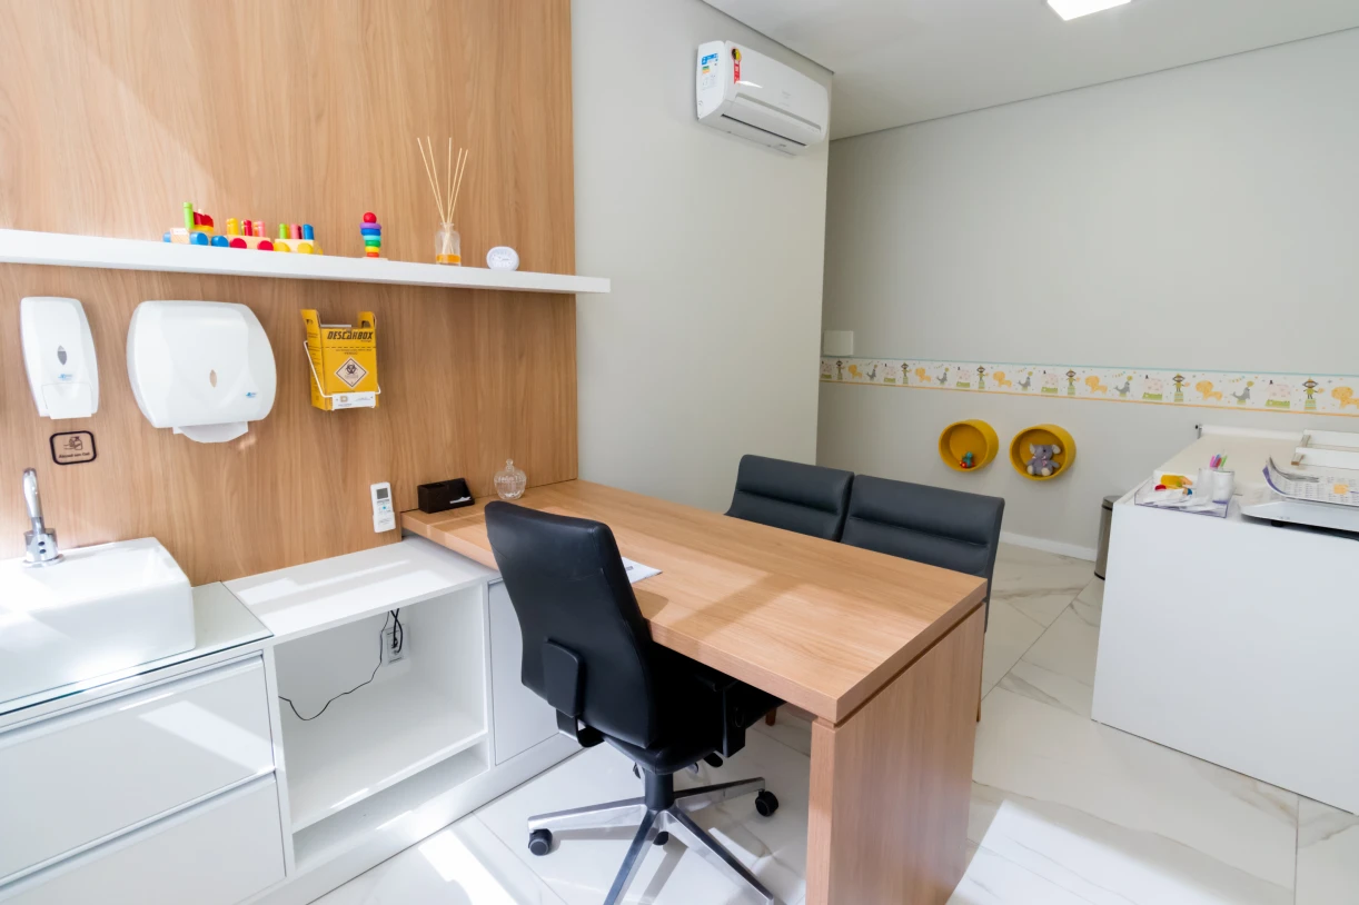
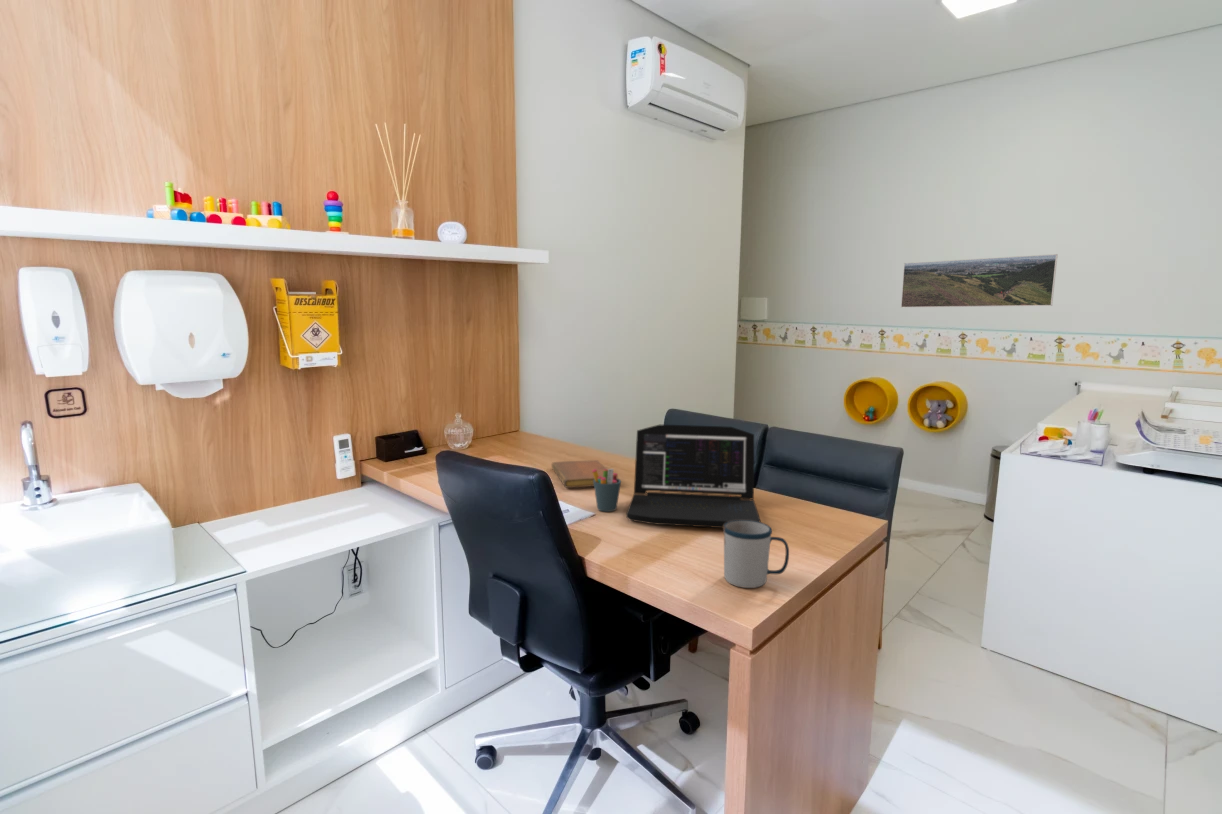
+ notebook [551,459,609,489]
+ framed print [900,253,1059,309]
+ mug [722,520,790,589]
+ pen holder [592,468,622,513]
+ laptop [625,424,761,529]
